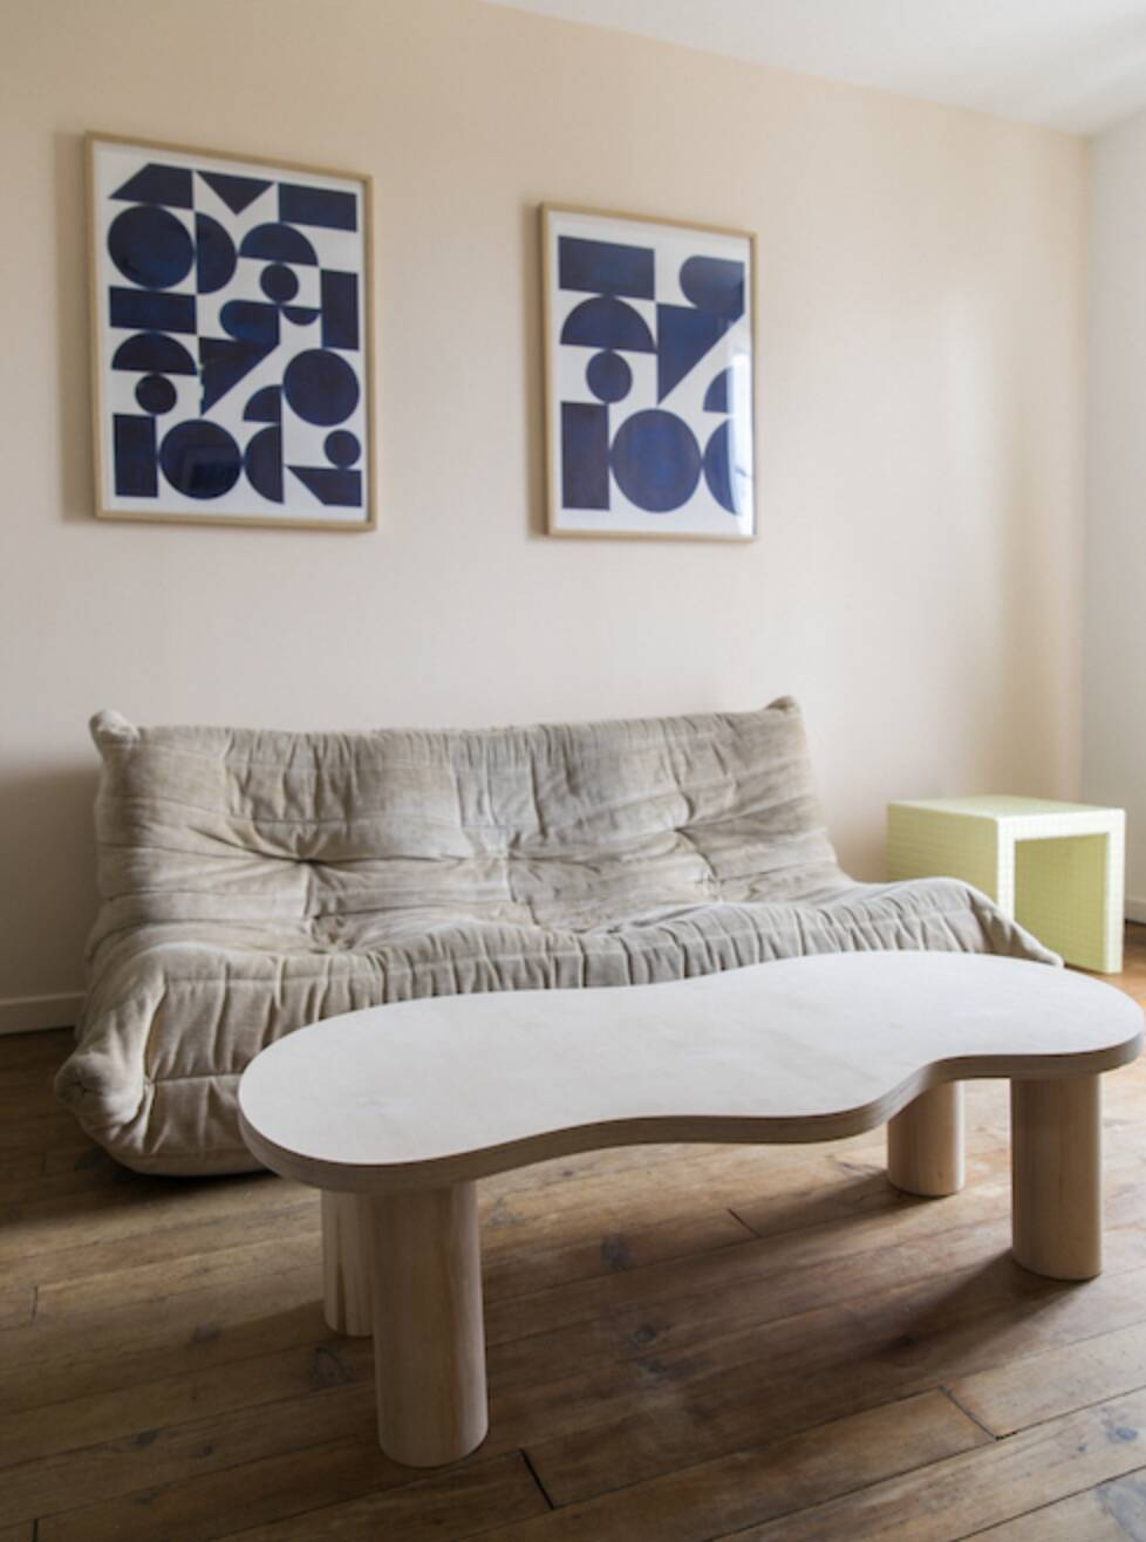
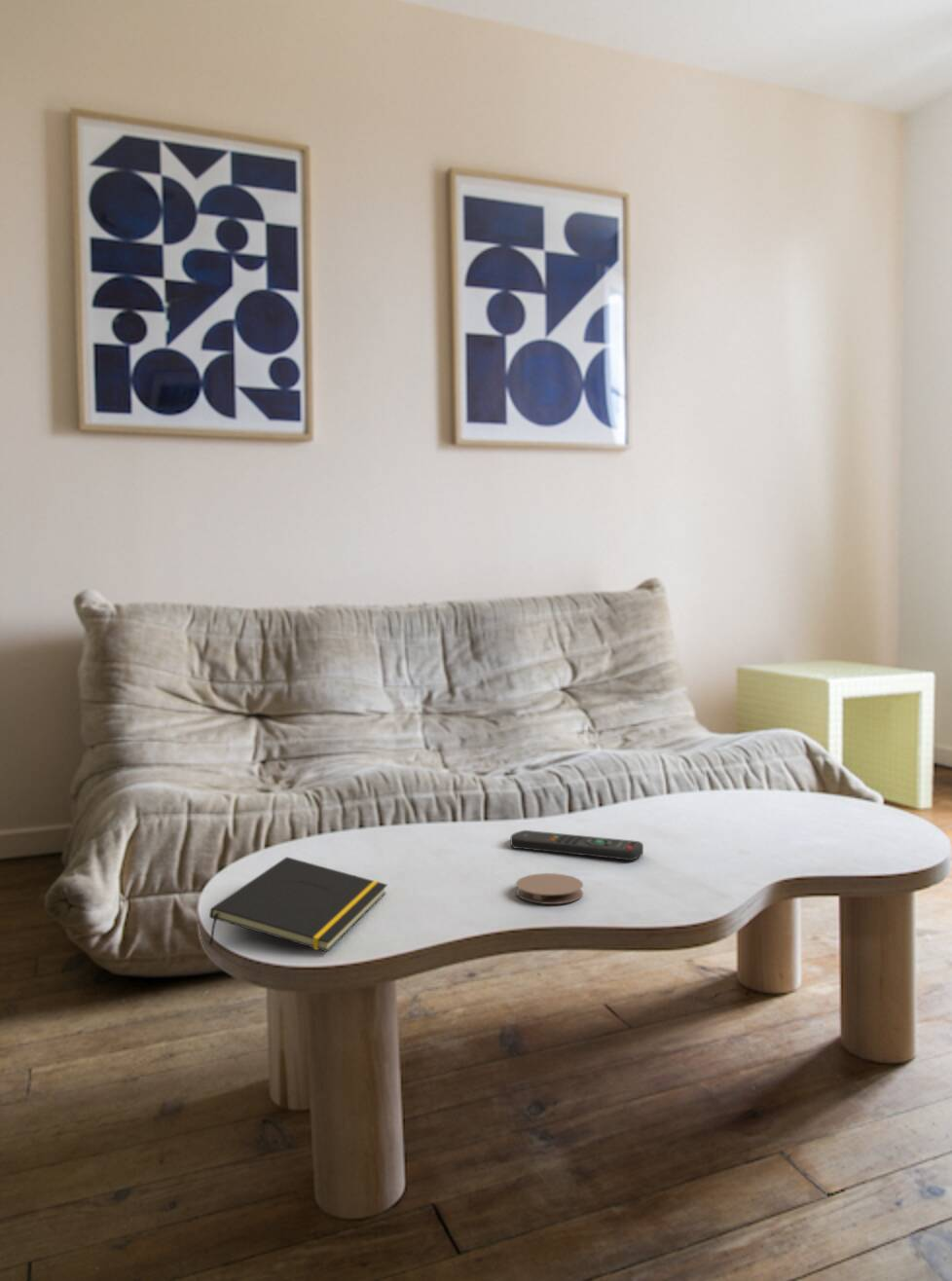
+ remote control [510,829,644,861]
+ coaster [515,872,584,905]
+ notepad [208,856,388,953]
